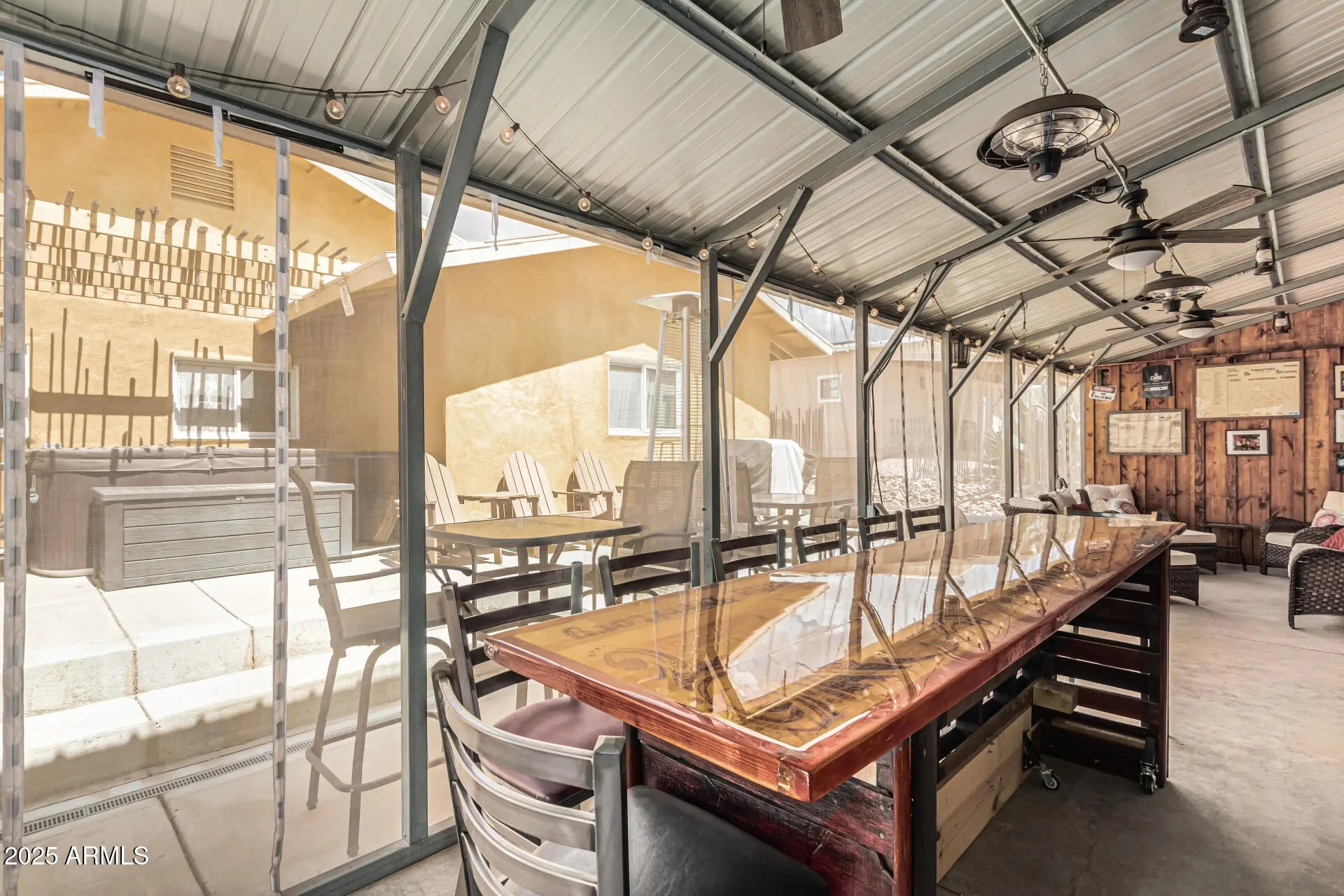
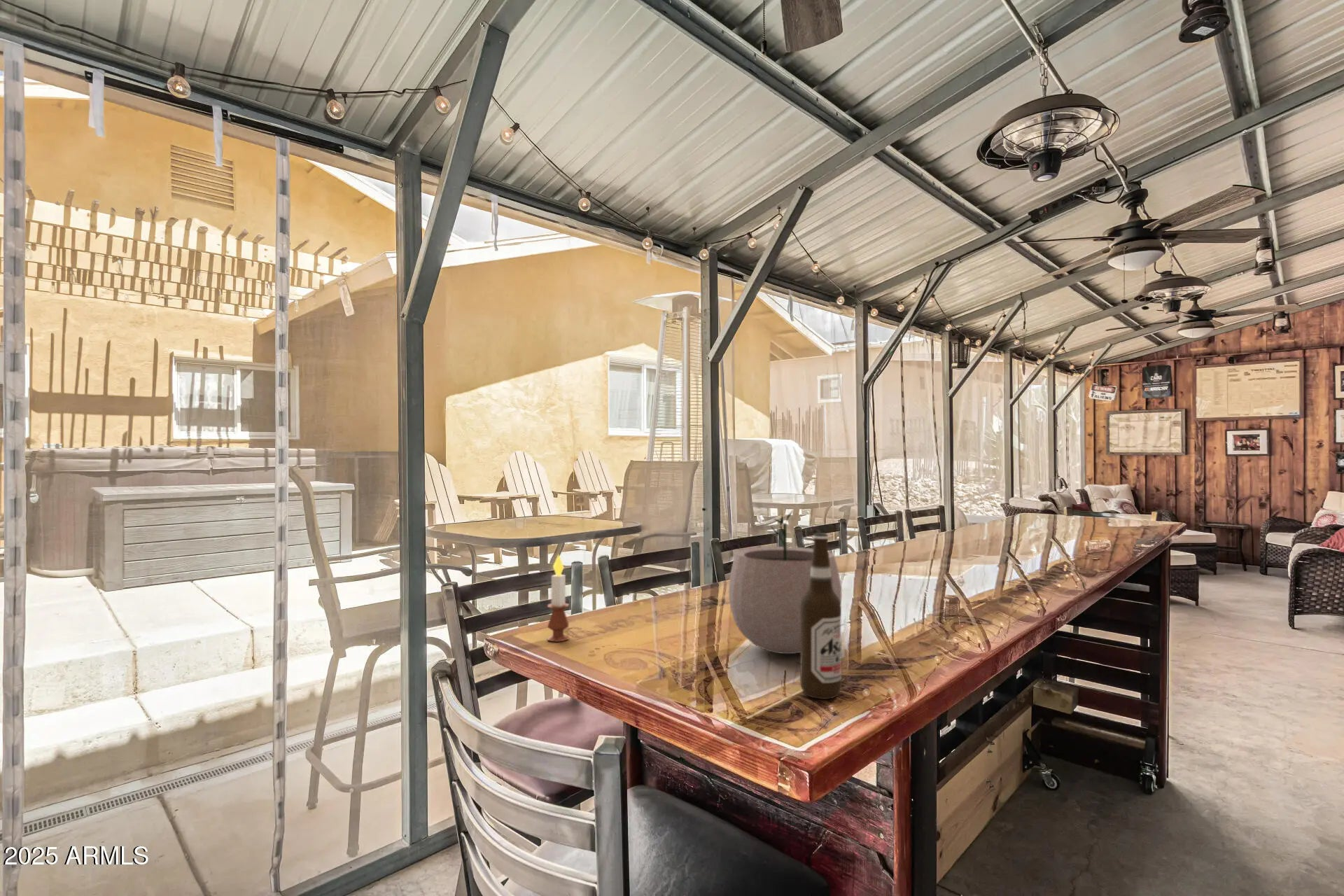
+ alcohol [799,532,842,700]
+ candle [547,554,570,643]
+ plant pot [728,510,842,654]
